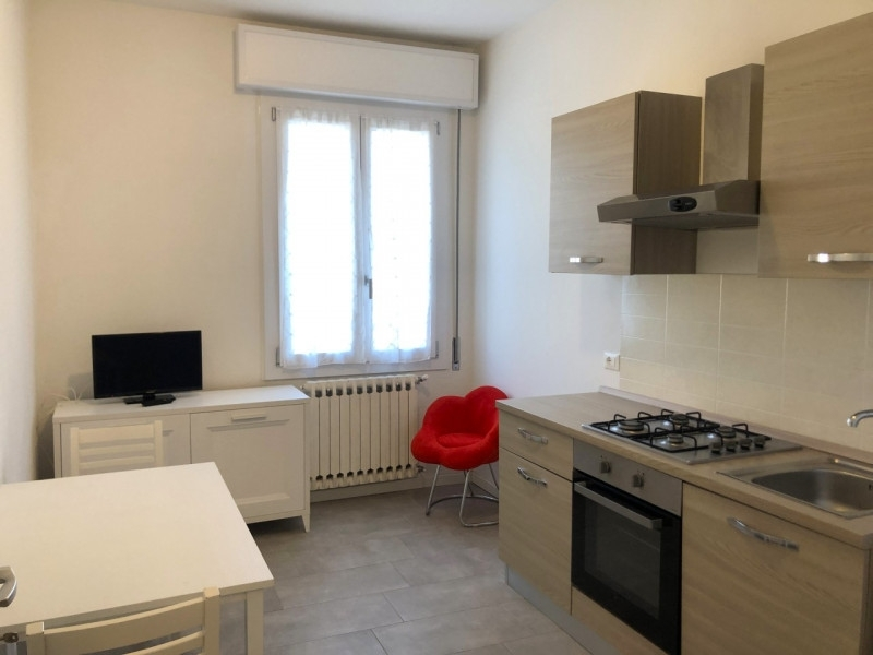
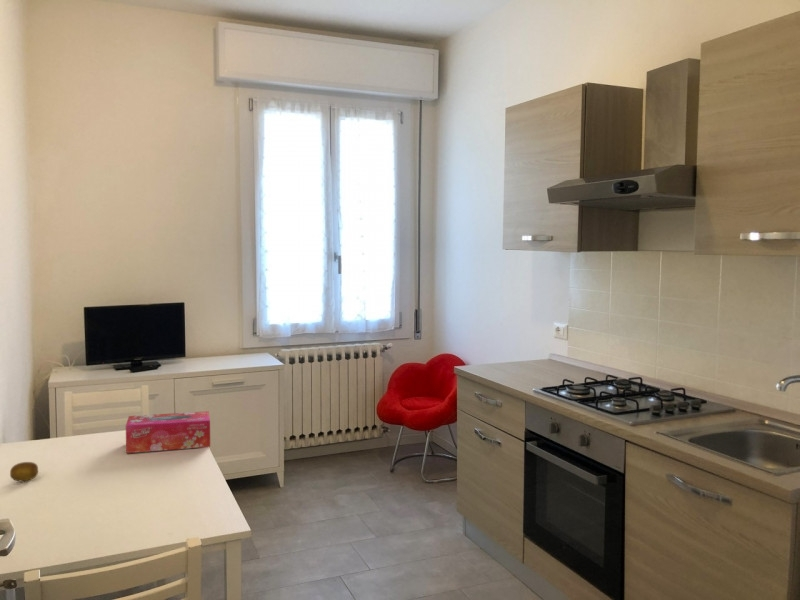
+ tissue box [125,410,211,454]
+ fruit [9,461,39,483]
